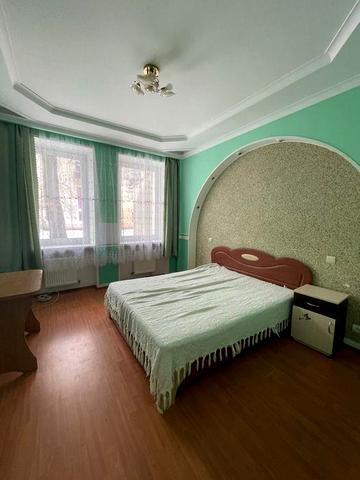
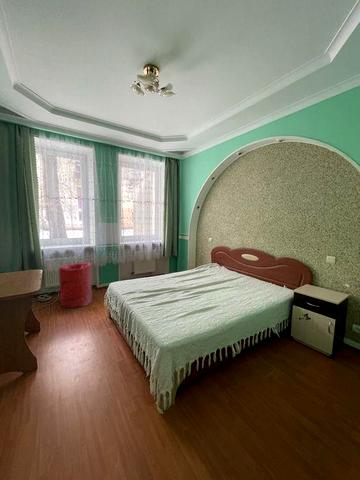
+ laundry hamper [58,262,93,309]
